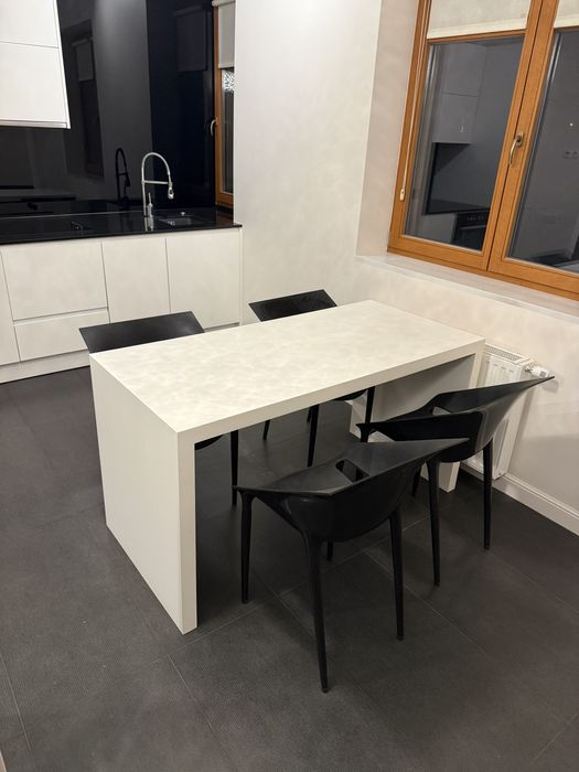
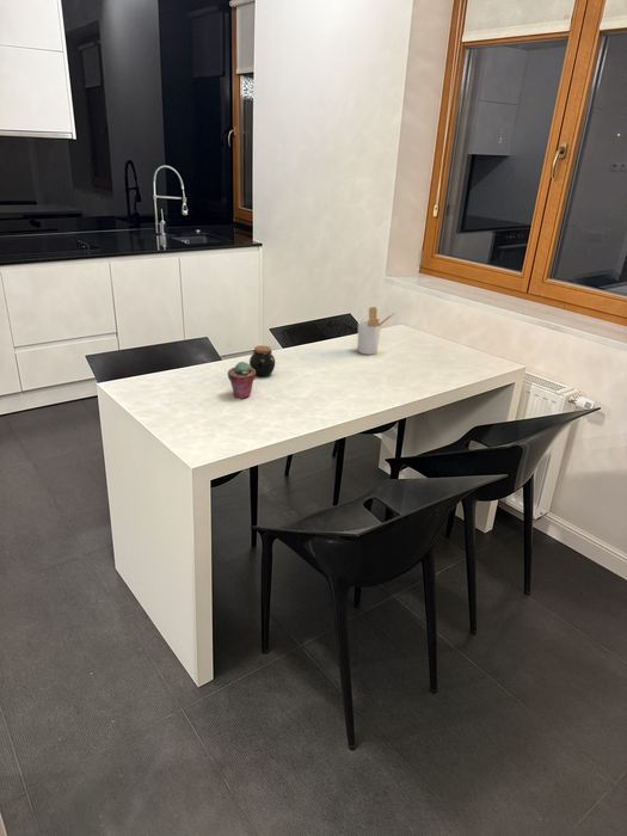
+ potted succulent [227,361,257,400]
+ jar [248,344,276,377]
+ utensil holder [356,306,397,356]
